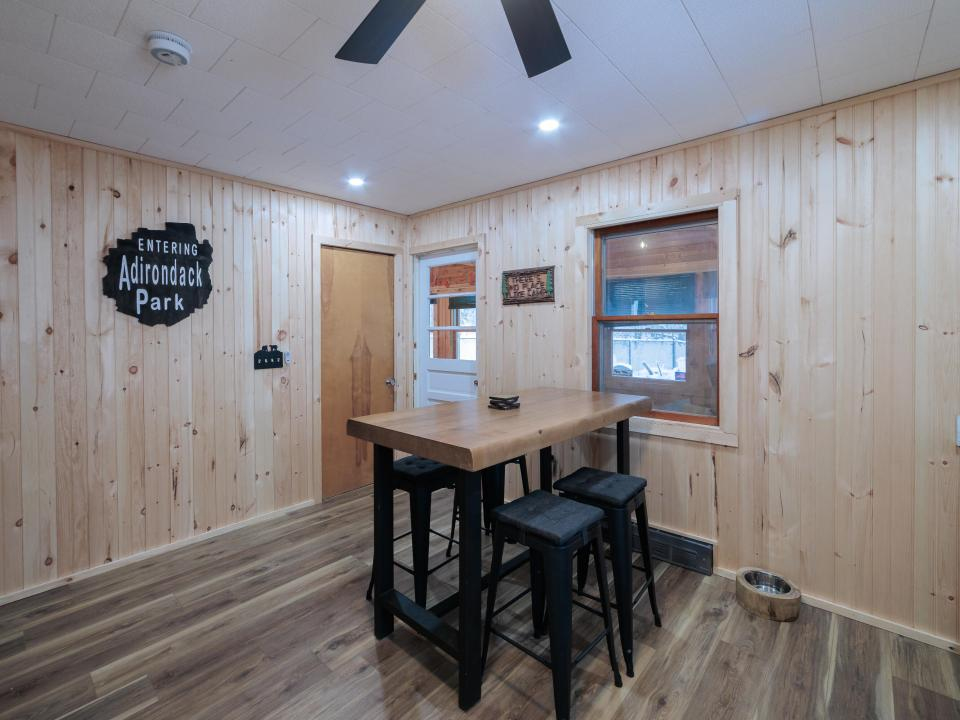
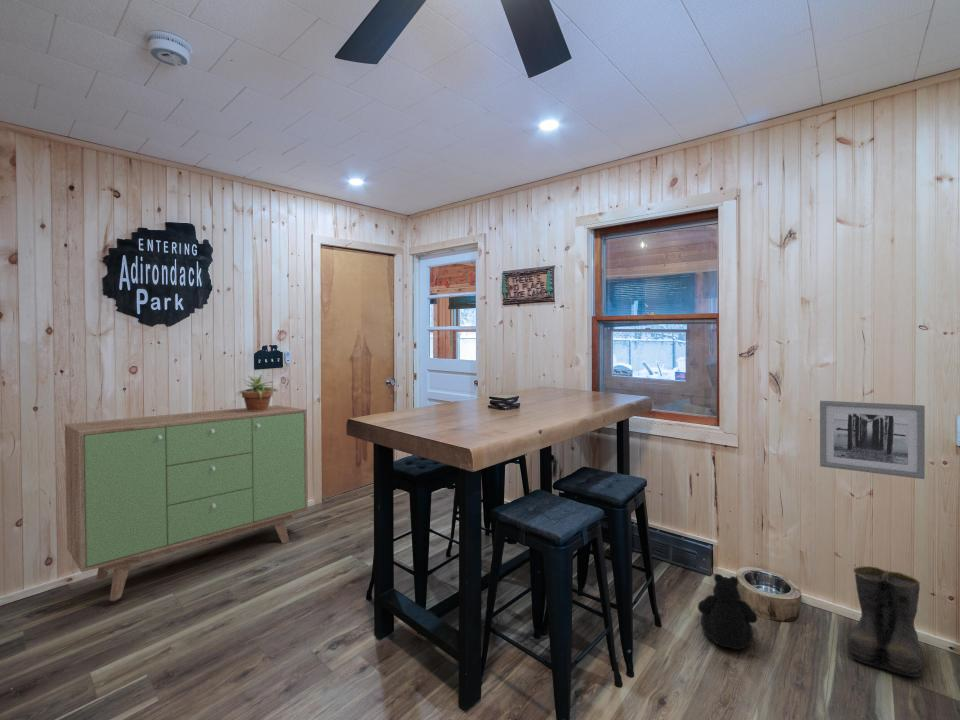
+ sideboard [64,404,309,602]
+ wall art [819,400,926,480]
+ potted plant [234,374,278,412]
+ plush toy [697,573,758,650]
+ boots [847,565,925,679]
